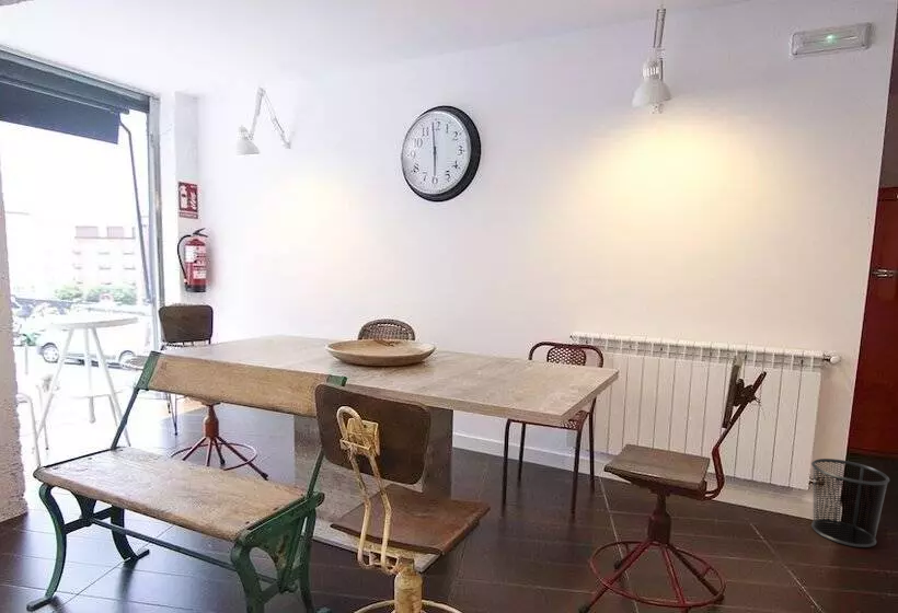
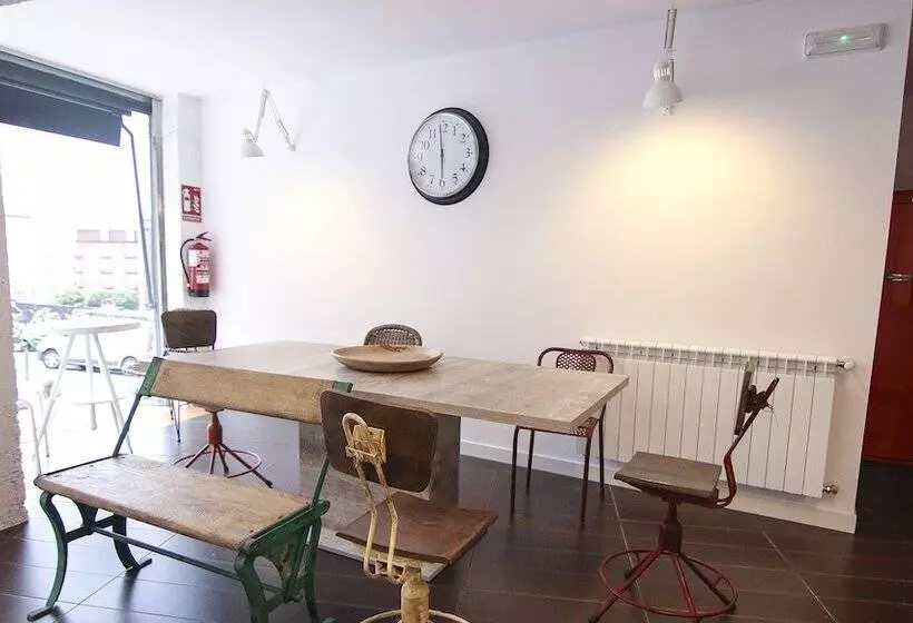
- waste bin [810,458,890,548]
